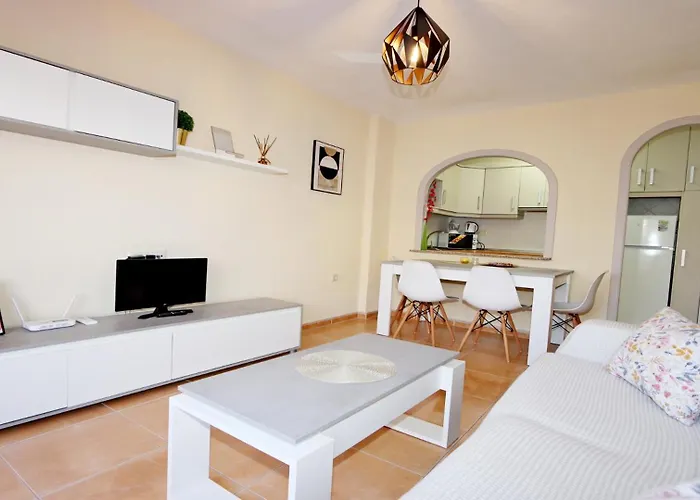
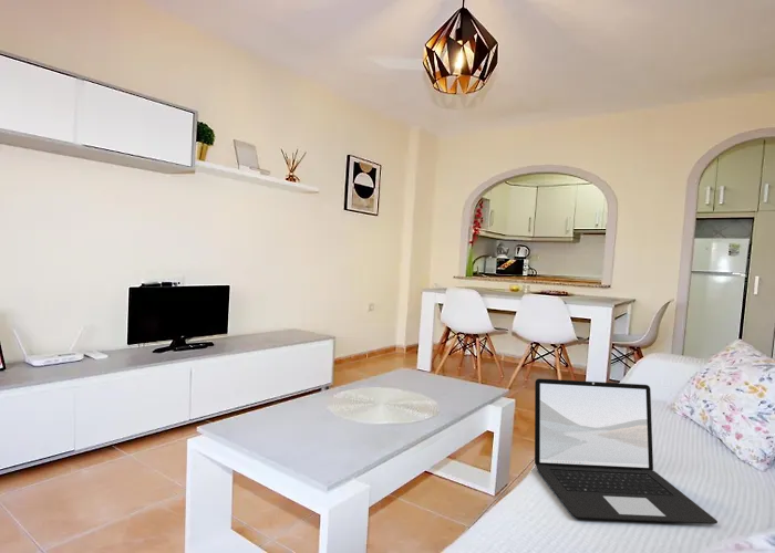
+ laptop [534,377,719,525]
